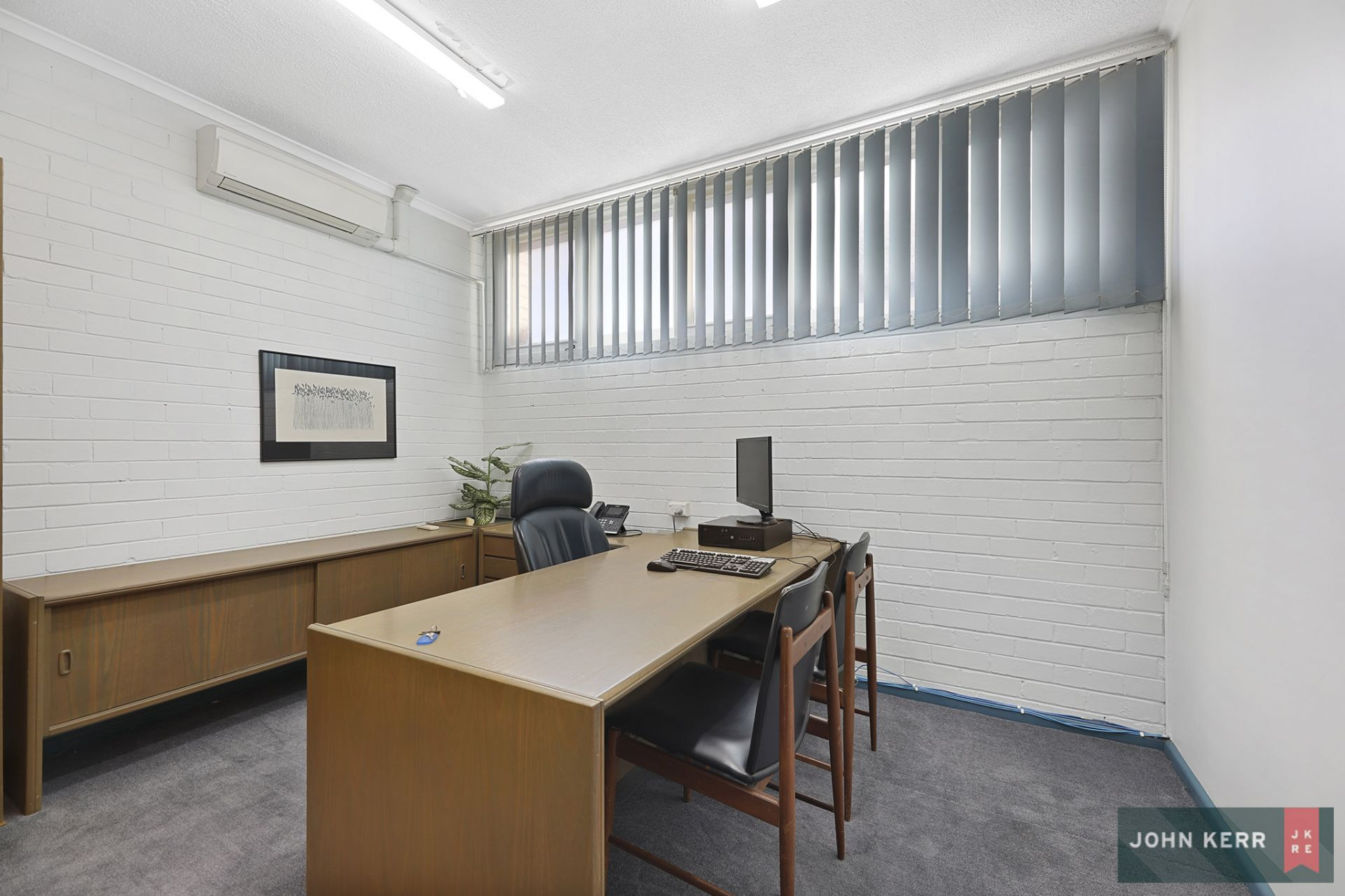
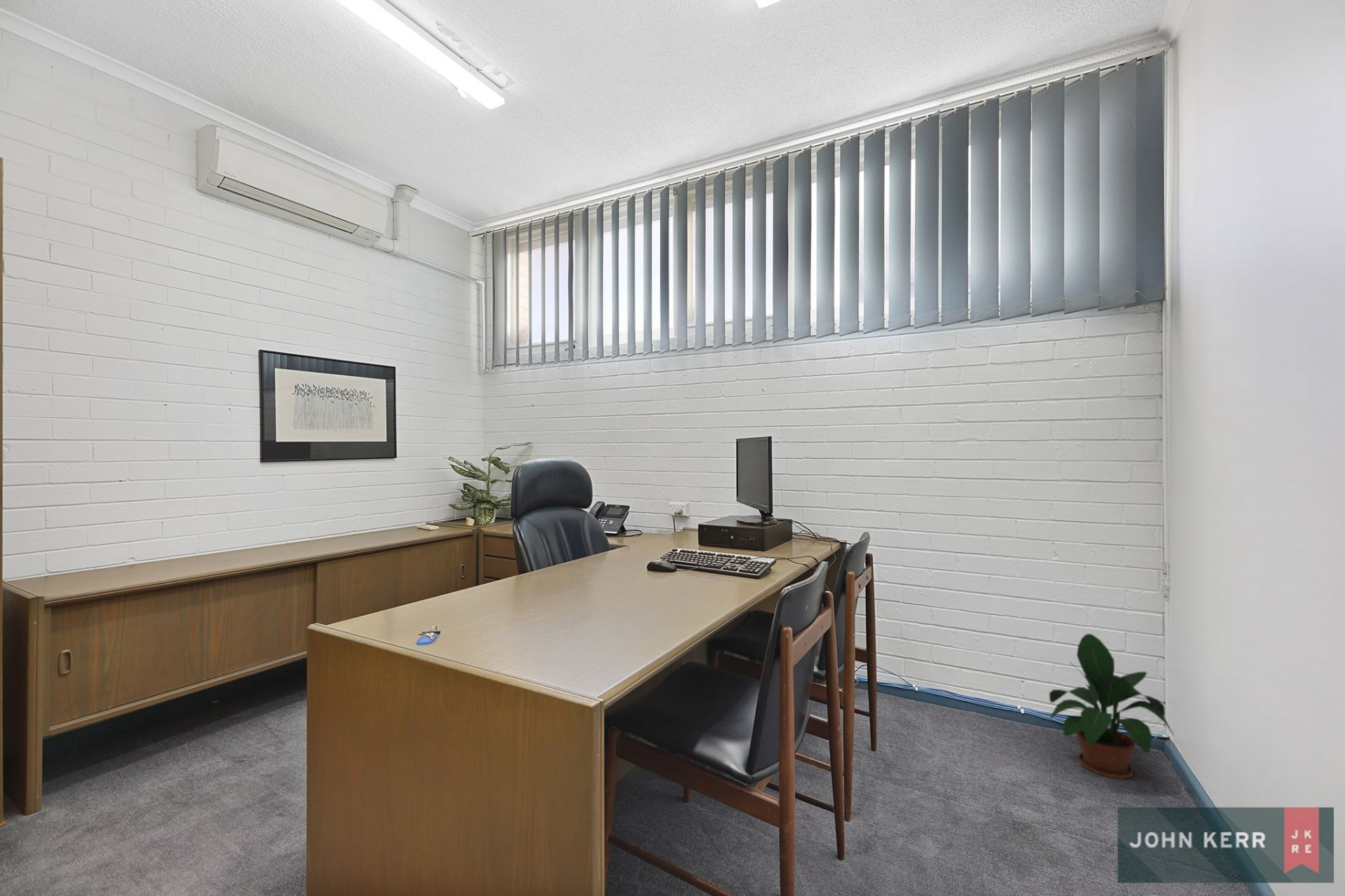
+ potted plant [1049,633,1175,780]
